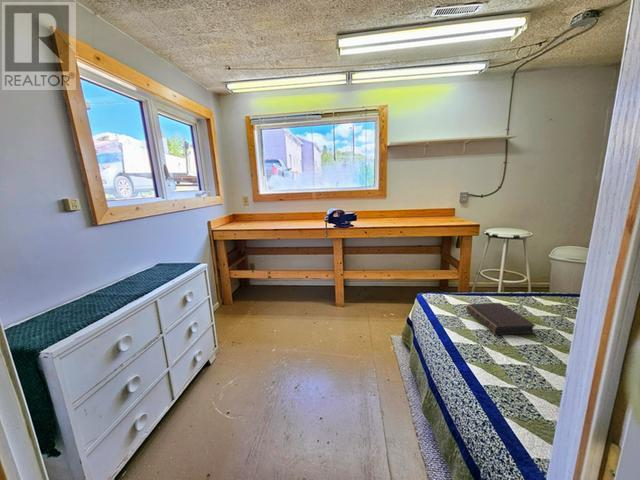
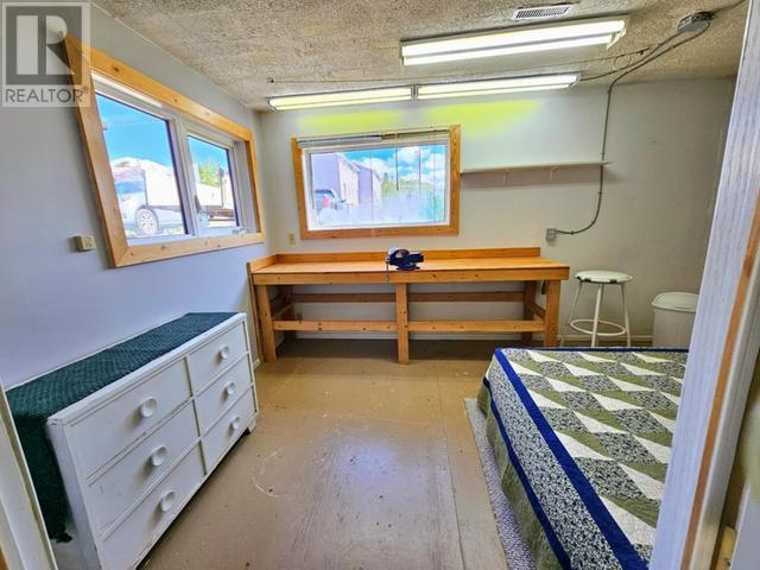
- book [465,302,537,336]
